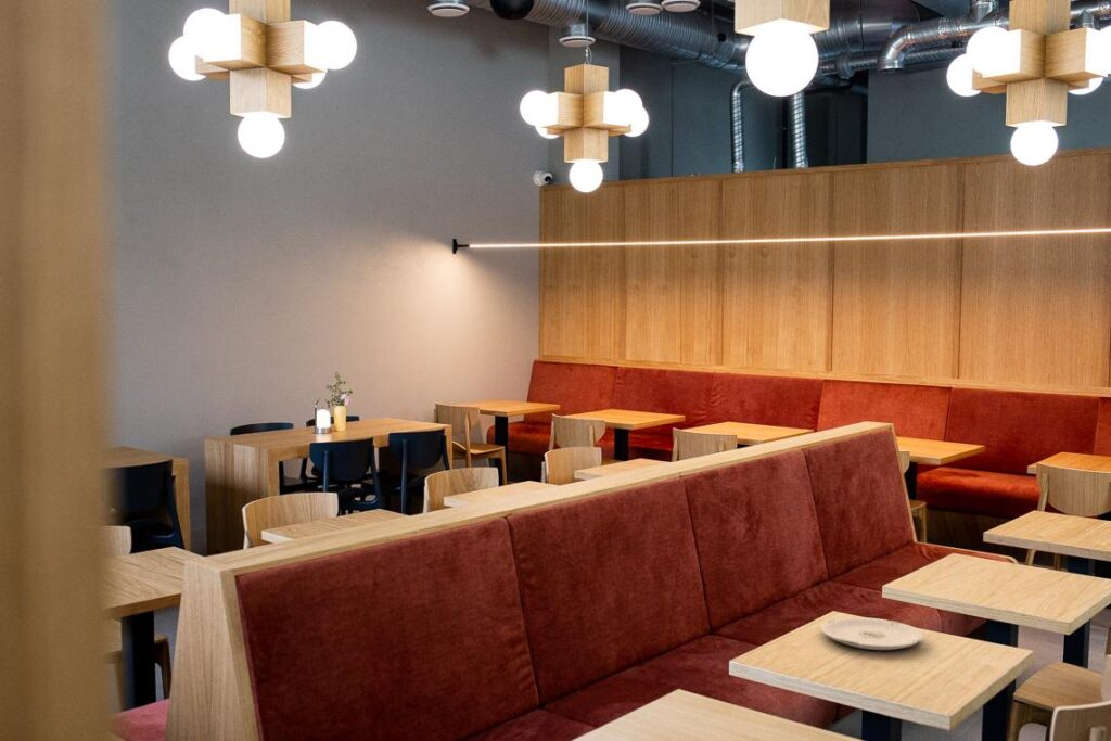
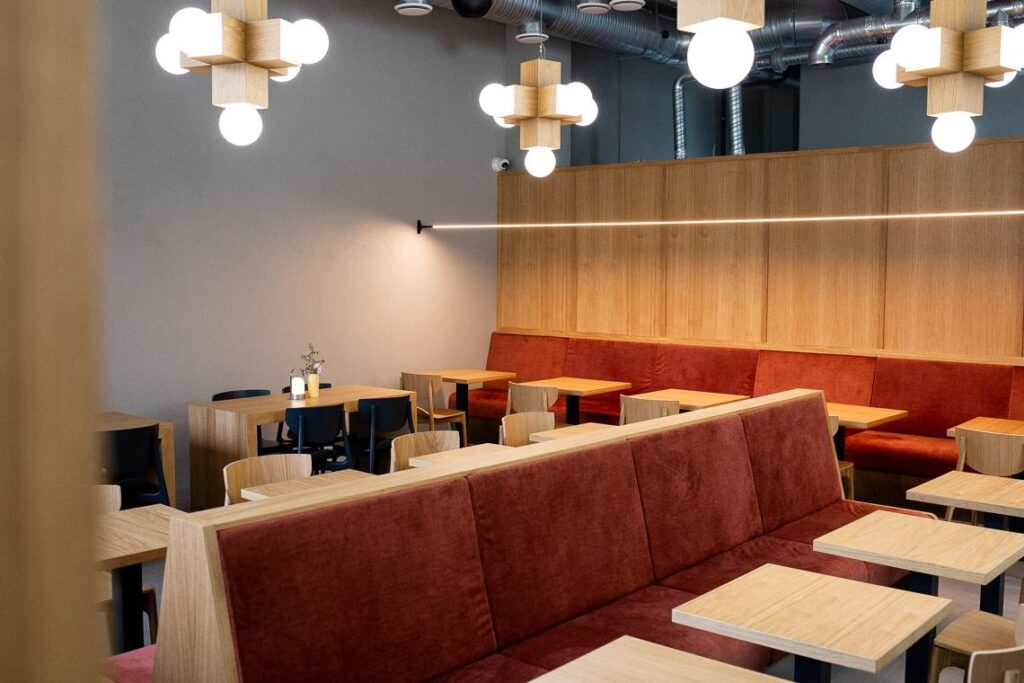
- plate [820,616,925,651]
